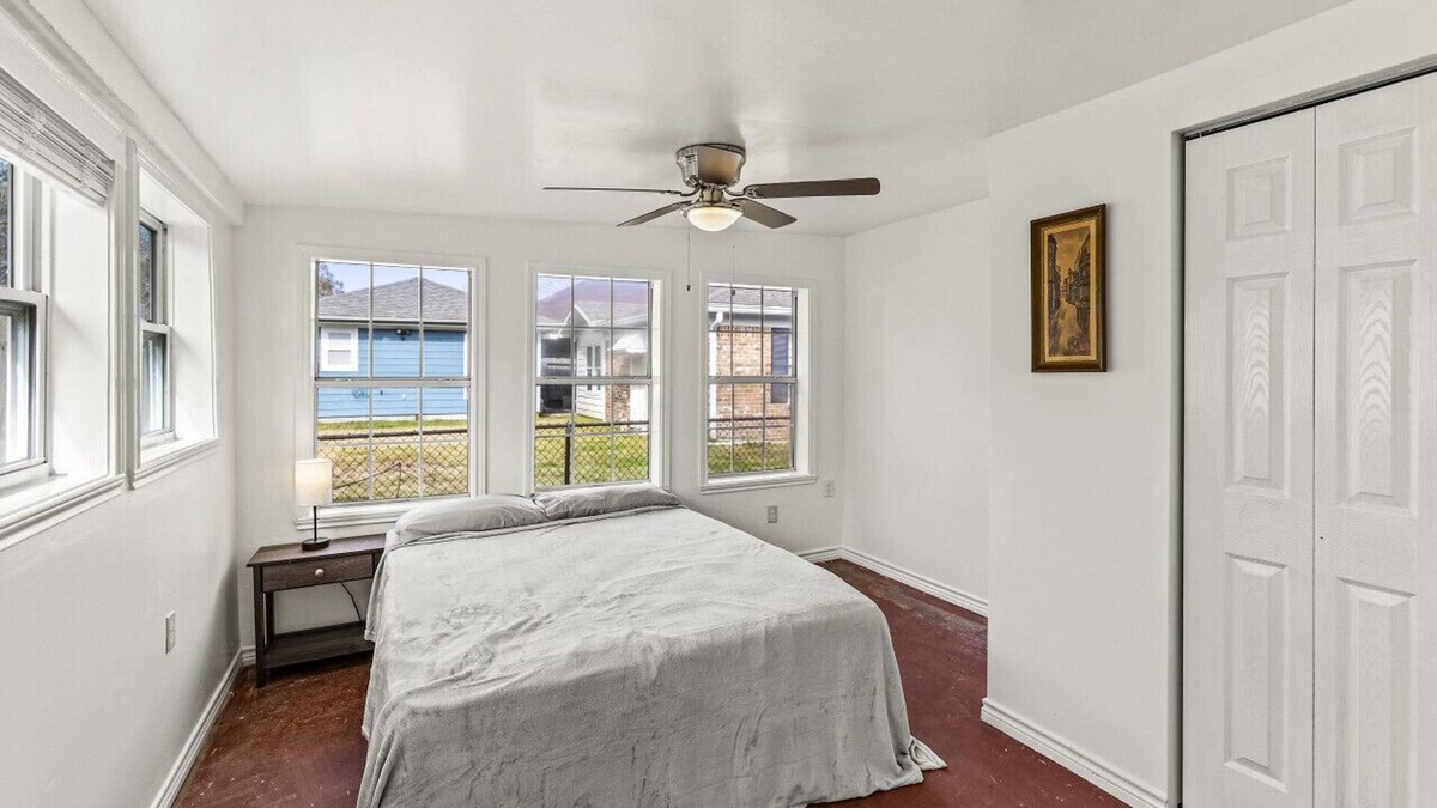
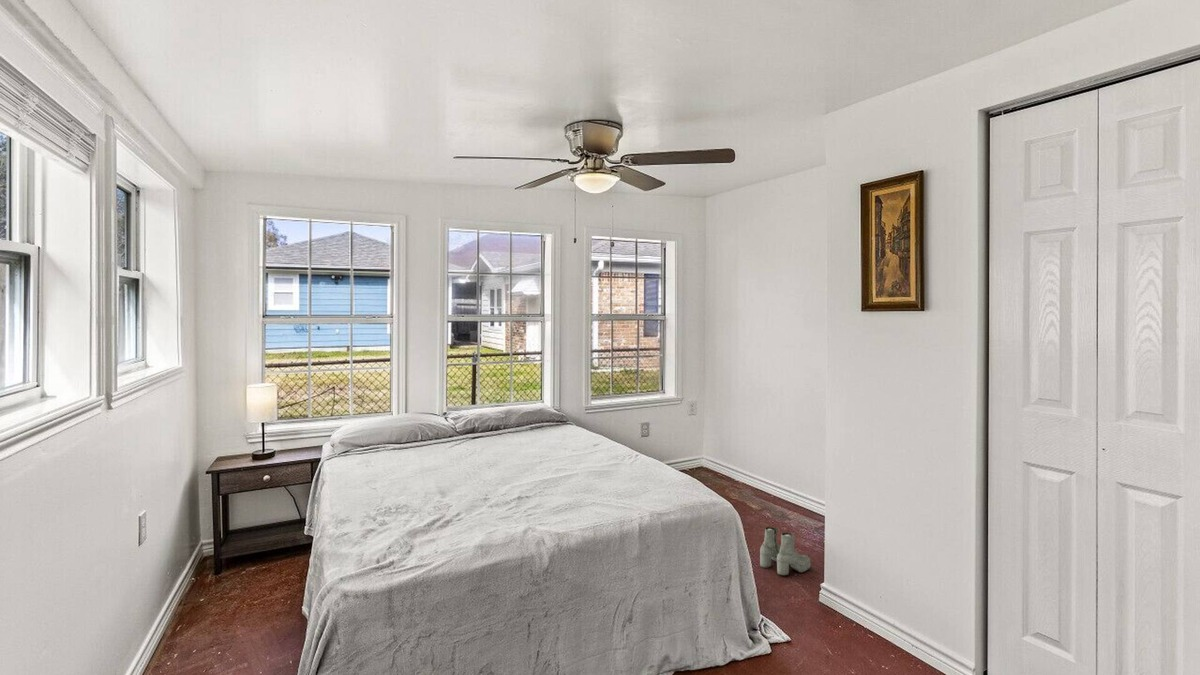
+ boots [759,526,812,576]
